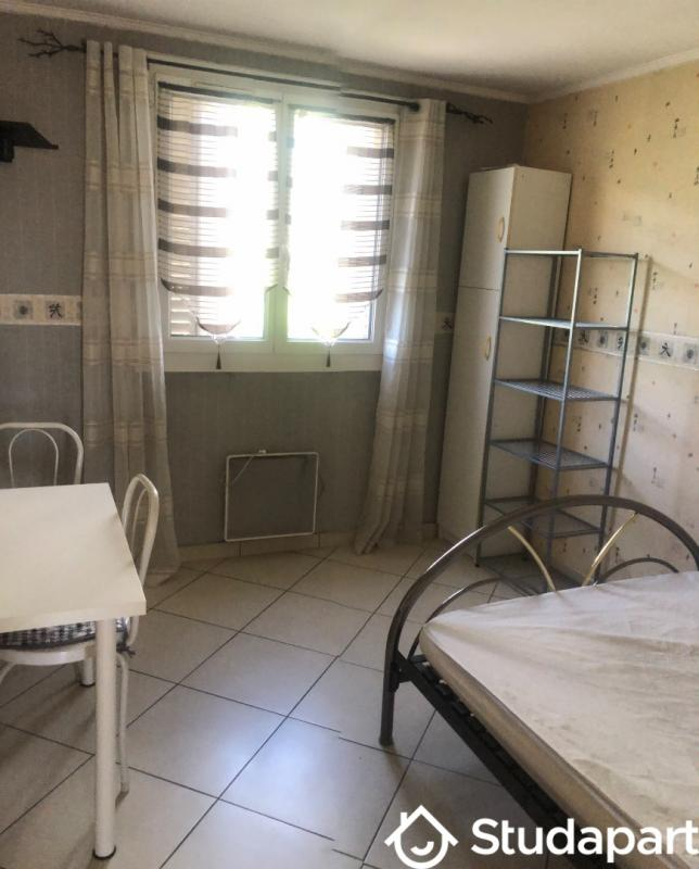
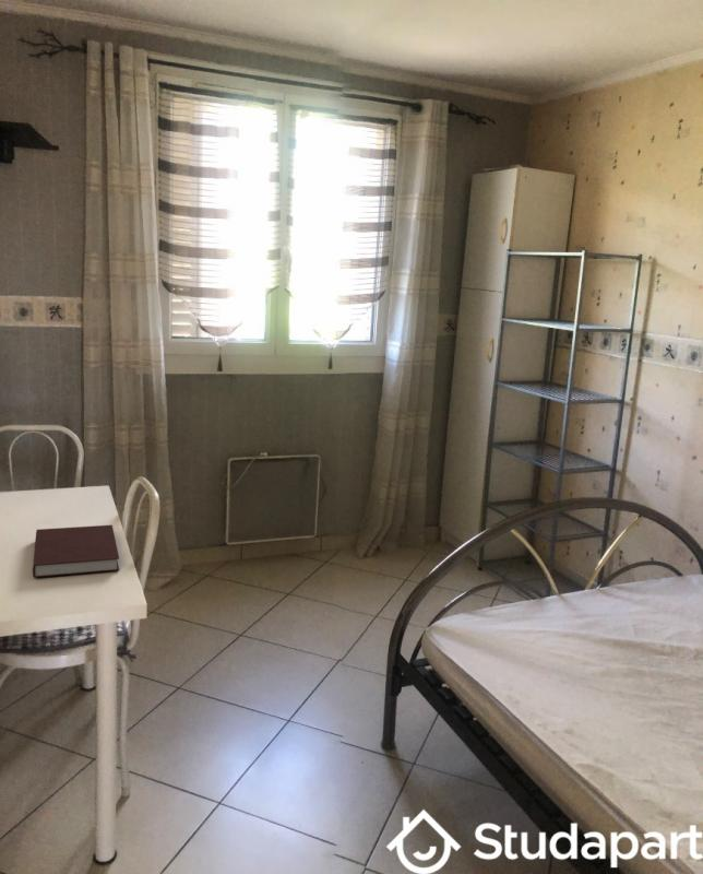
+ notebook [32,523,120,579]
